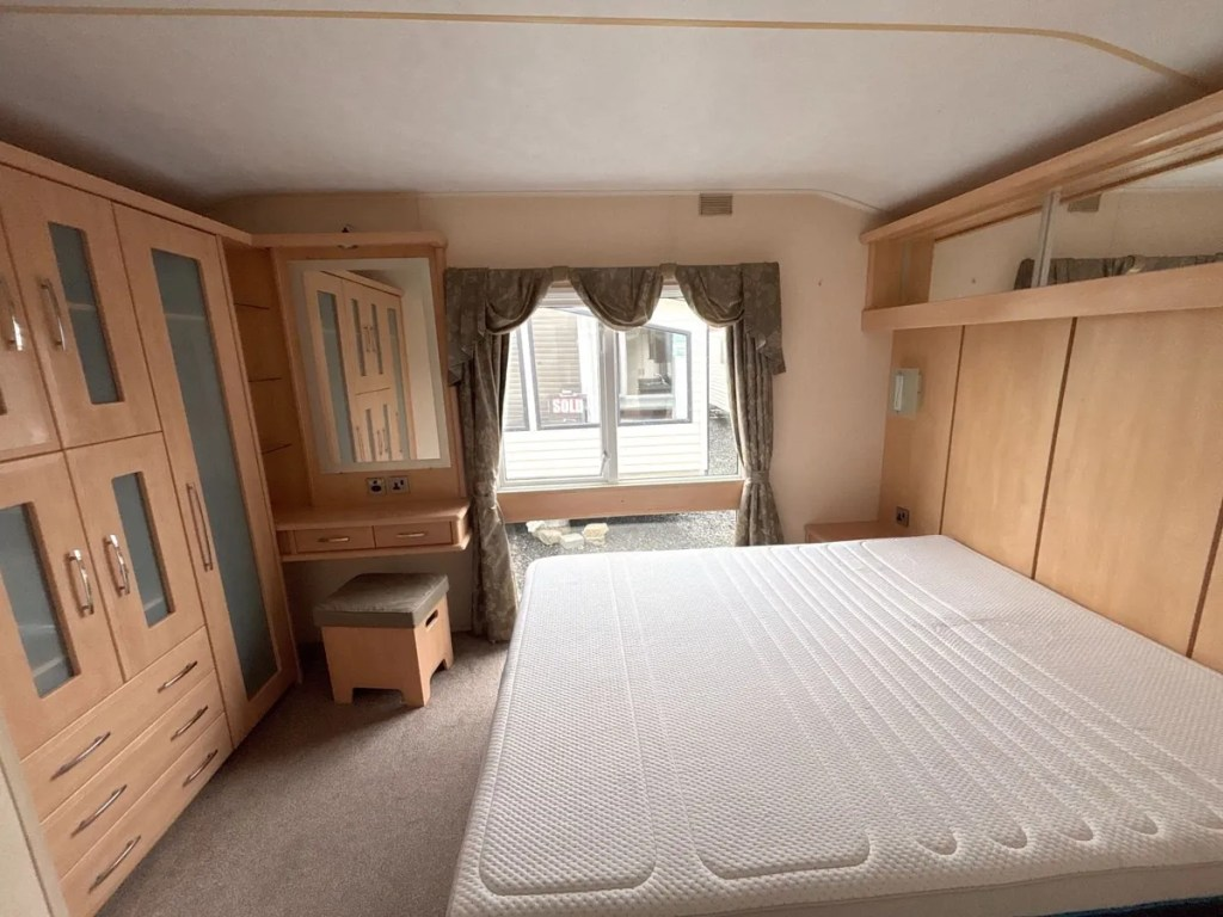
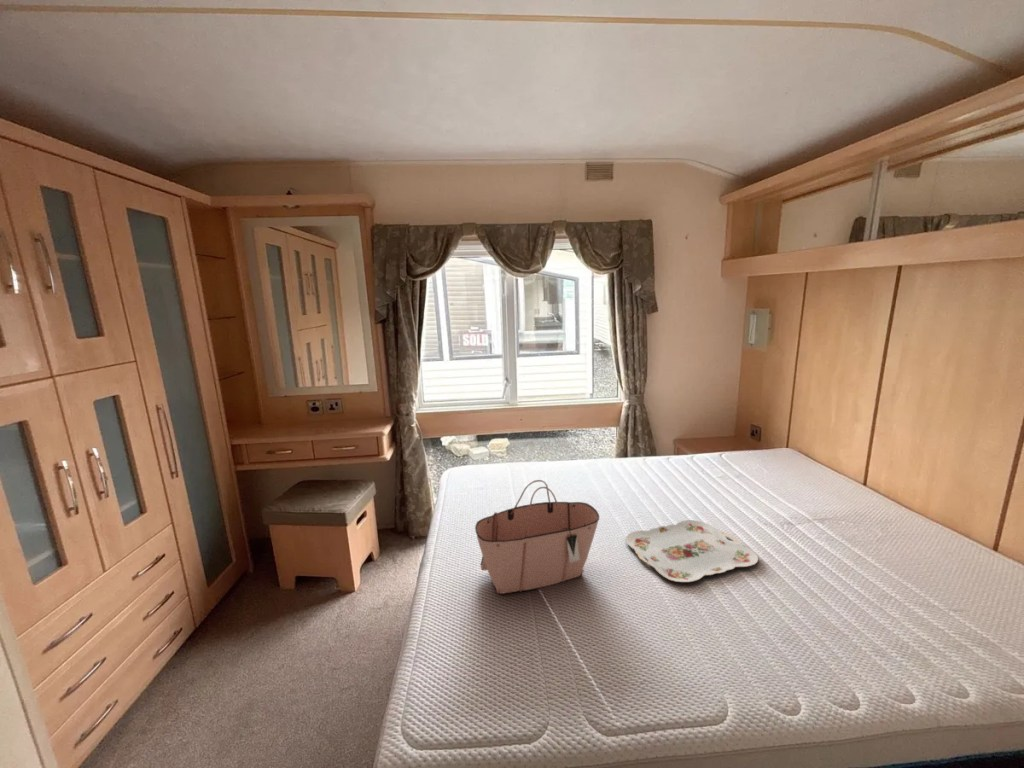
+ tote bag [474,479,600,595]
+ serving tray [624,519,759,583]
